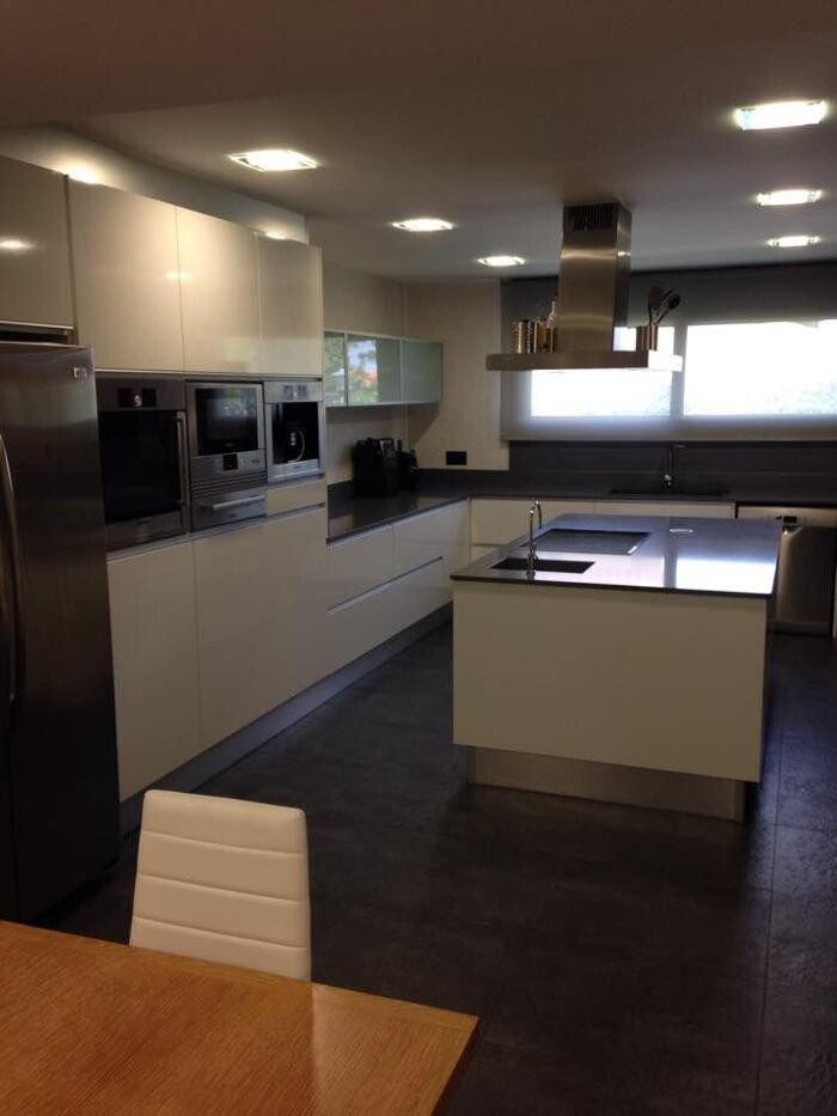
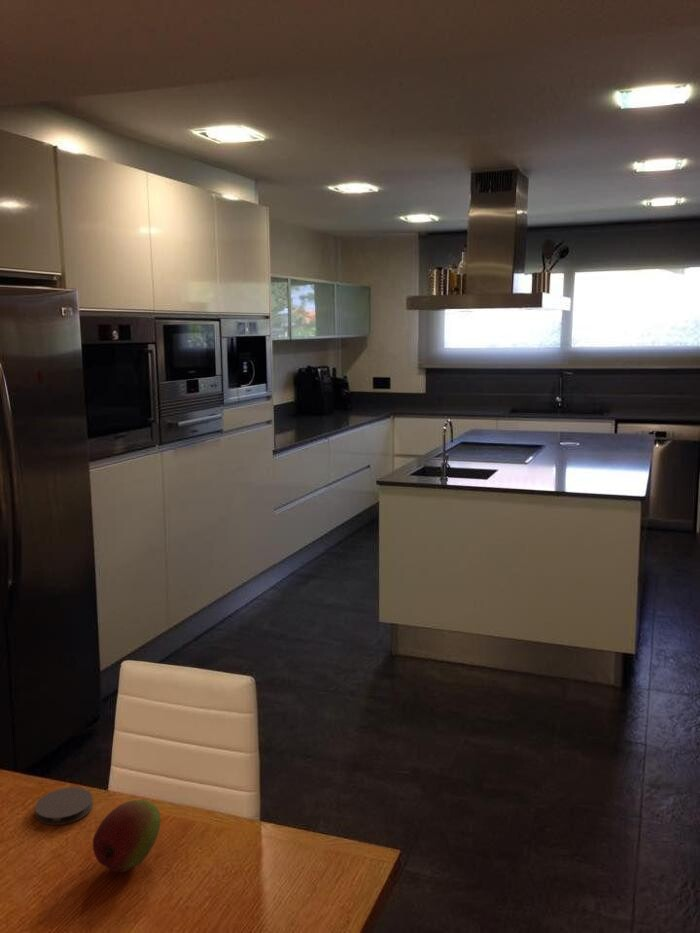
+ fruit [92,799,162,873]
+ coaster [34,786,94,826]
